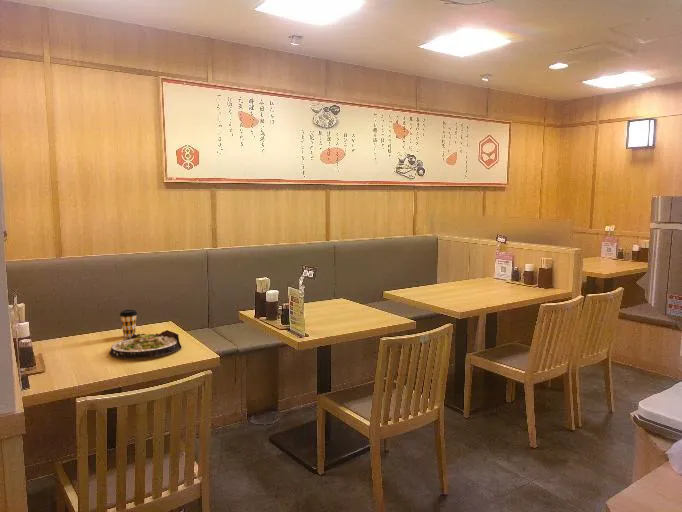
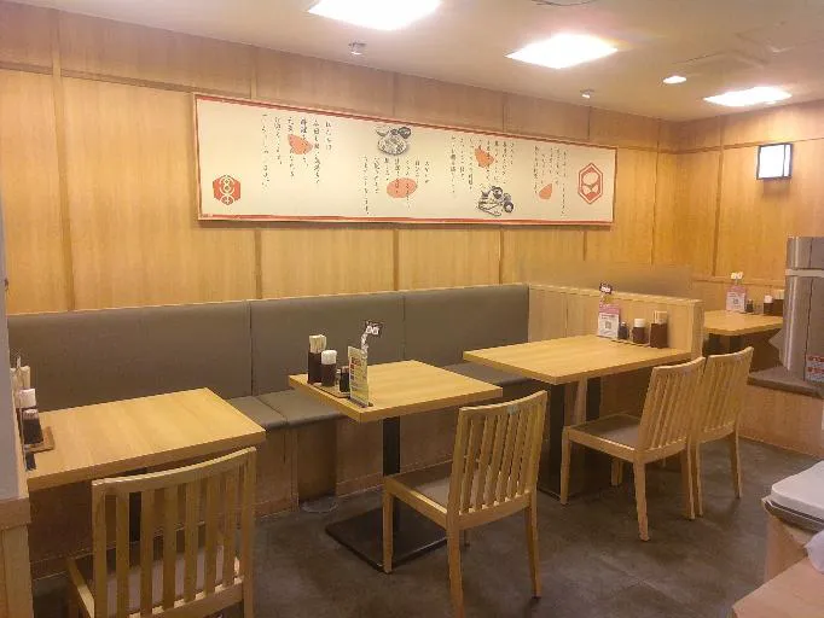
- coffee cup [119,309,138,338]
- salad plate [109,329,183,360]
